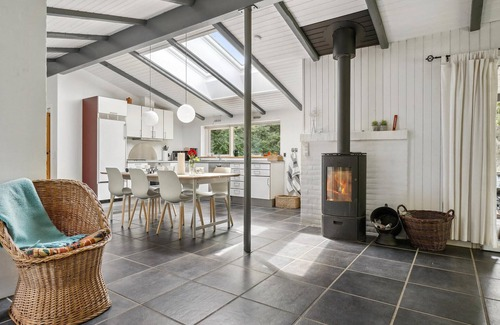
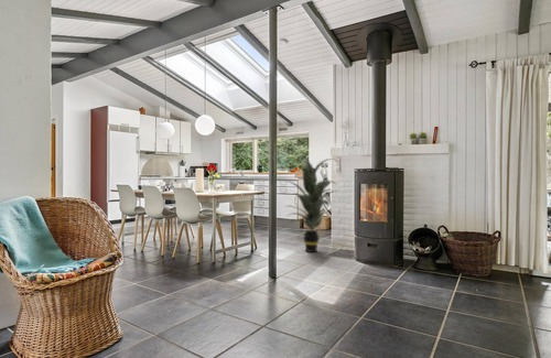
+ indoor plant [277,153,337,253]
